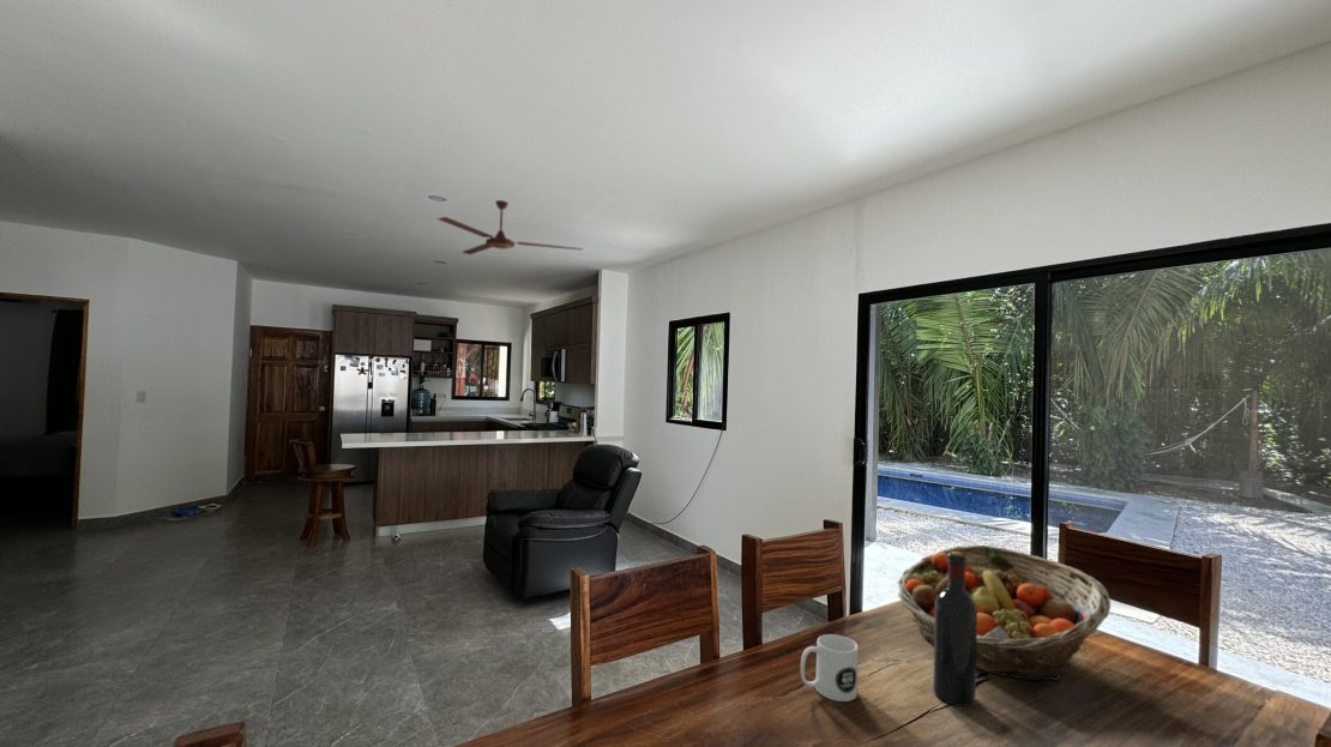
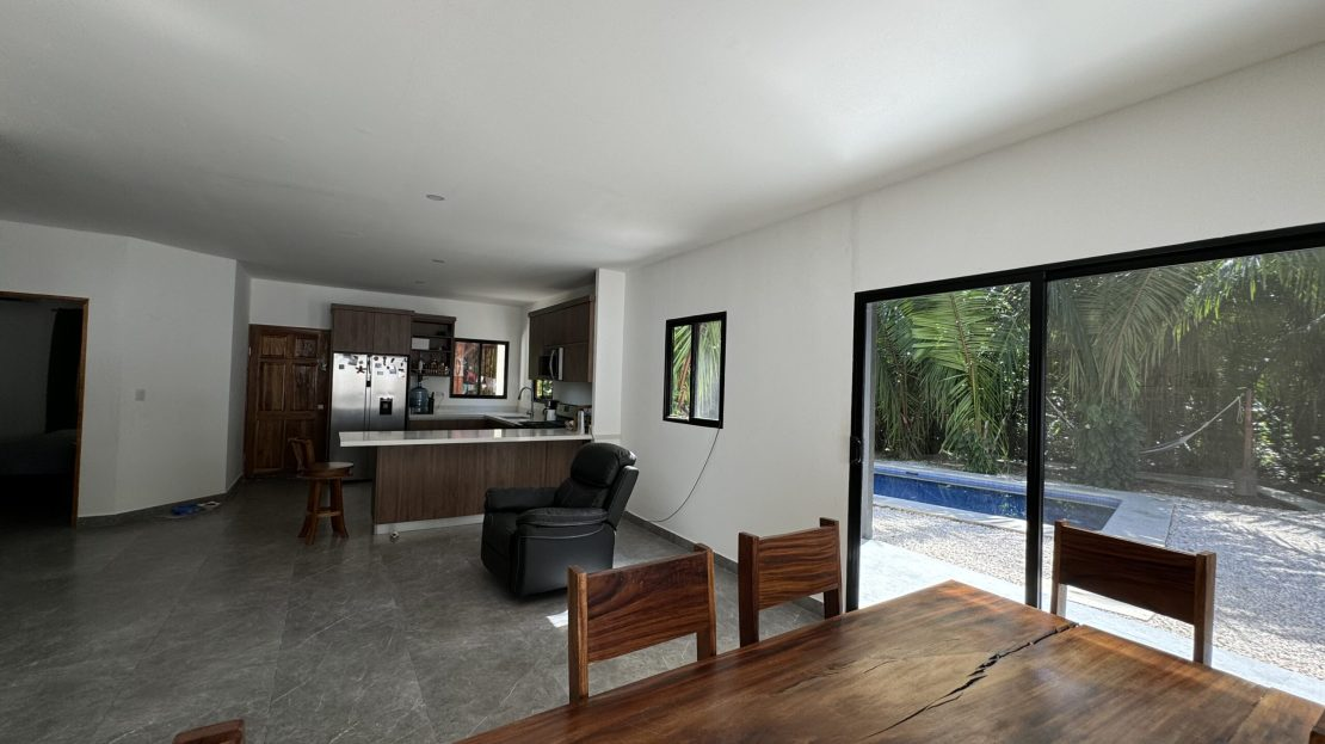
- mug [800,633,860,703]
- fruit basket [897,544,1112,682]
- wine bottle [932,552,977,707]
- ceiling fan [435,199,584,255]
